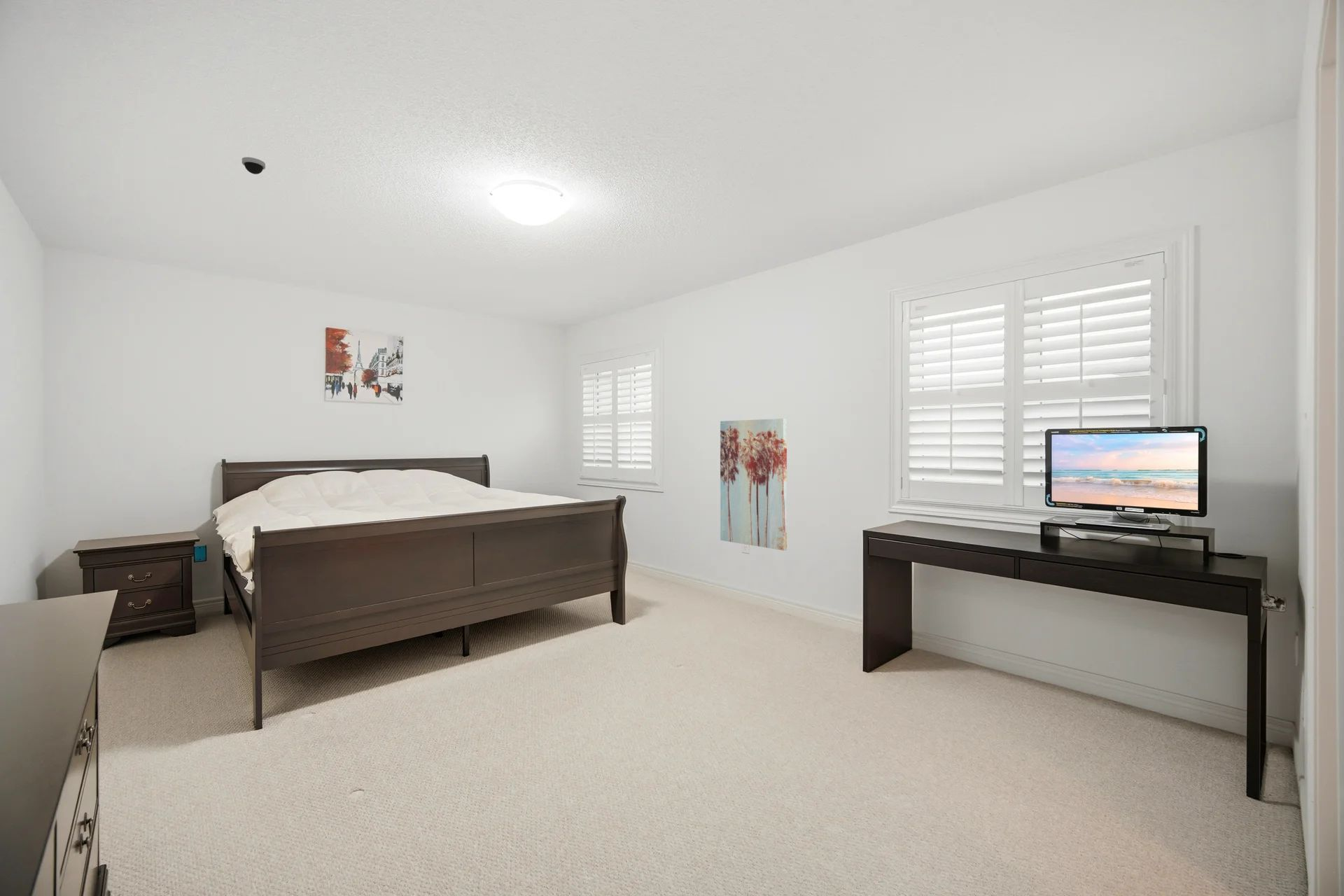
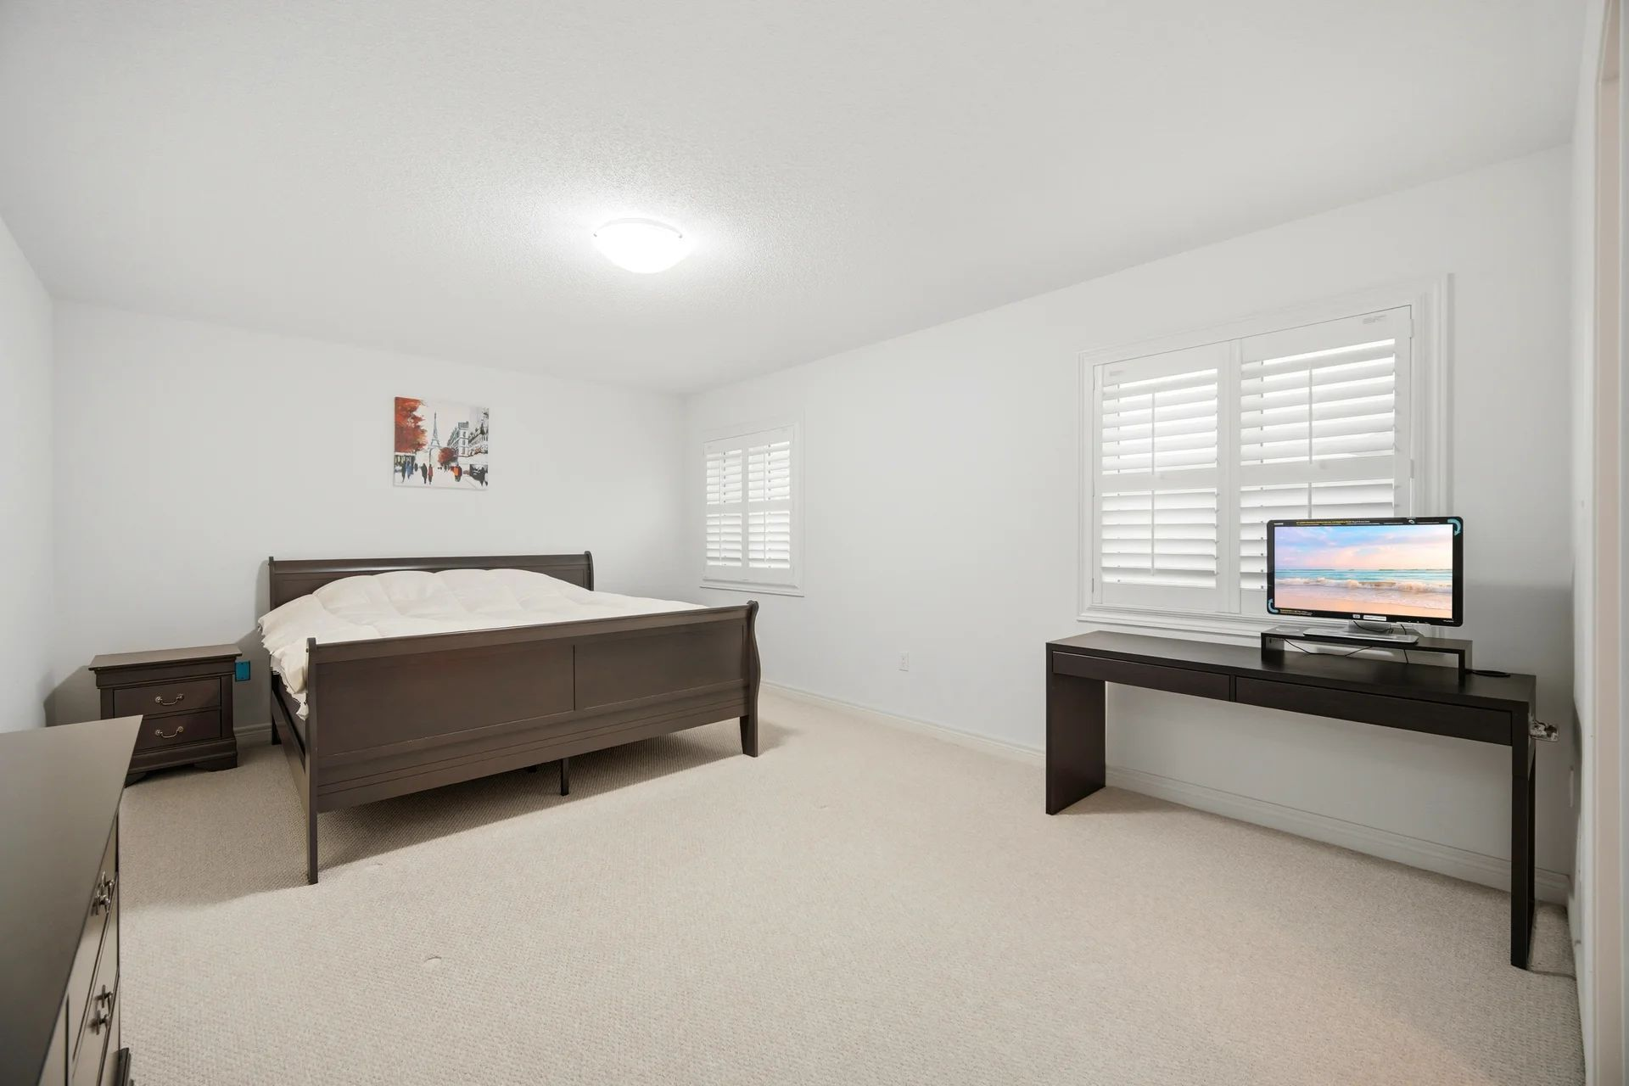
- dome security camera [241,156,266,175]
- wall art [720,418,787,551]
